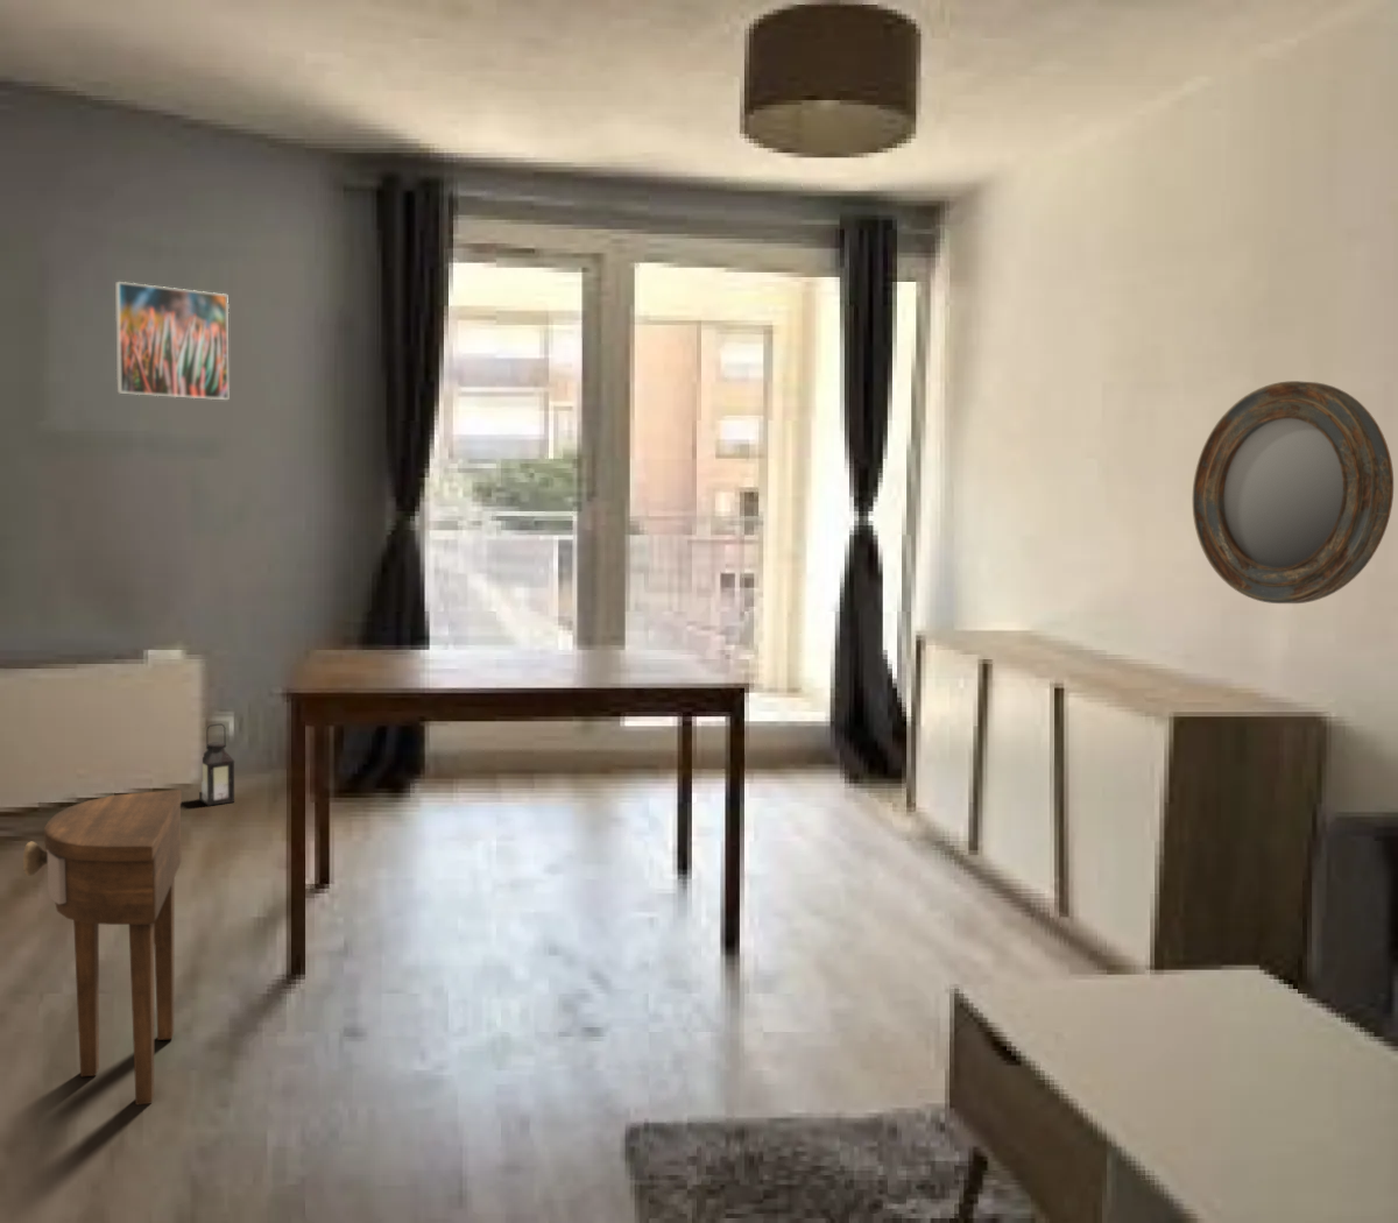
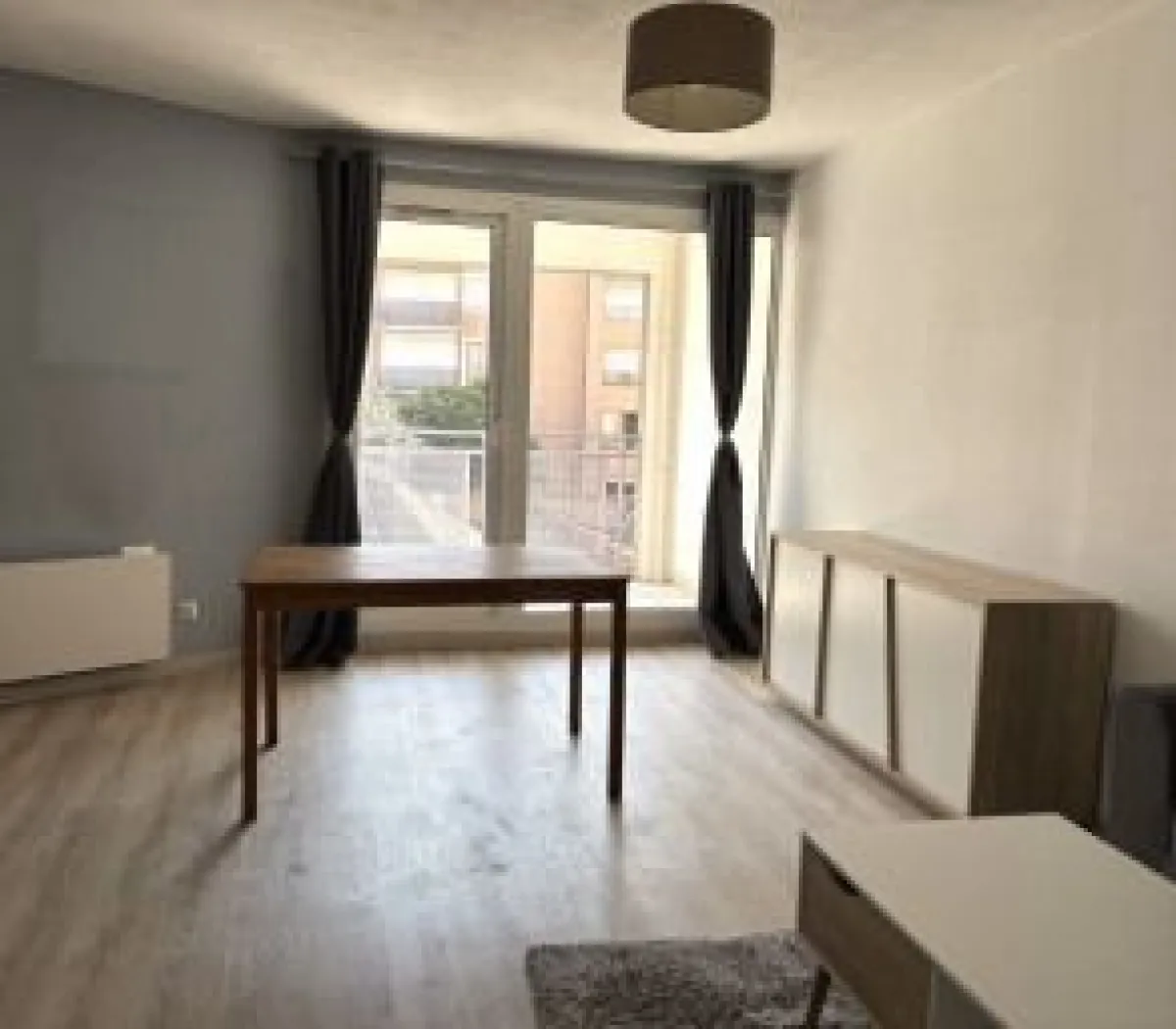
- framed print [114,280,229,401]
- side table [23,788,183,1107]
- home mirror [1192,379,1394,605]
- lantern [199,723,237,807]
